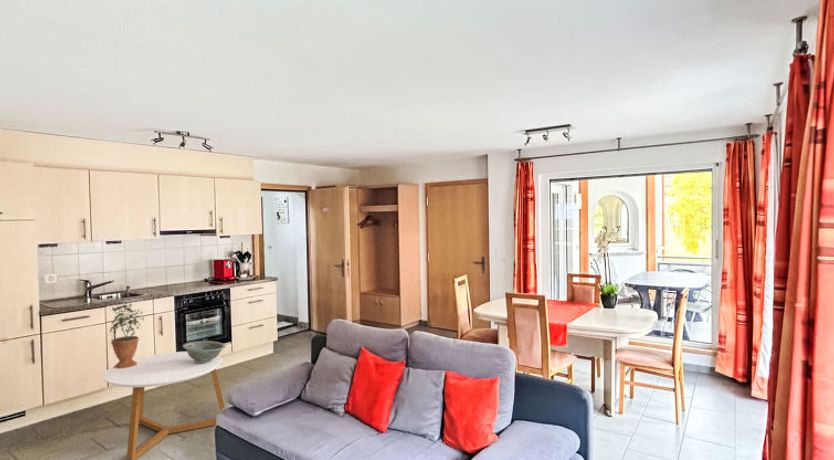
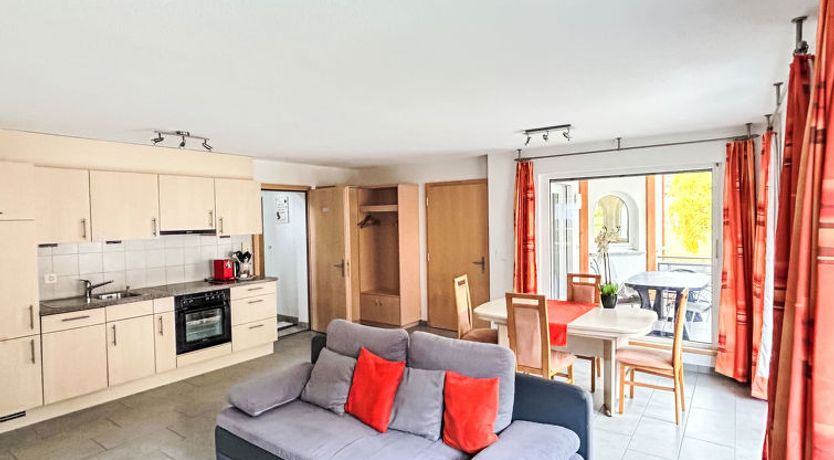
- potted plant [109,298,145,369]
- coffee table [101,351,226,460]
- decorative bowl [182,340,227,363]
